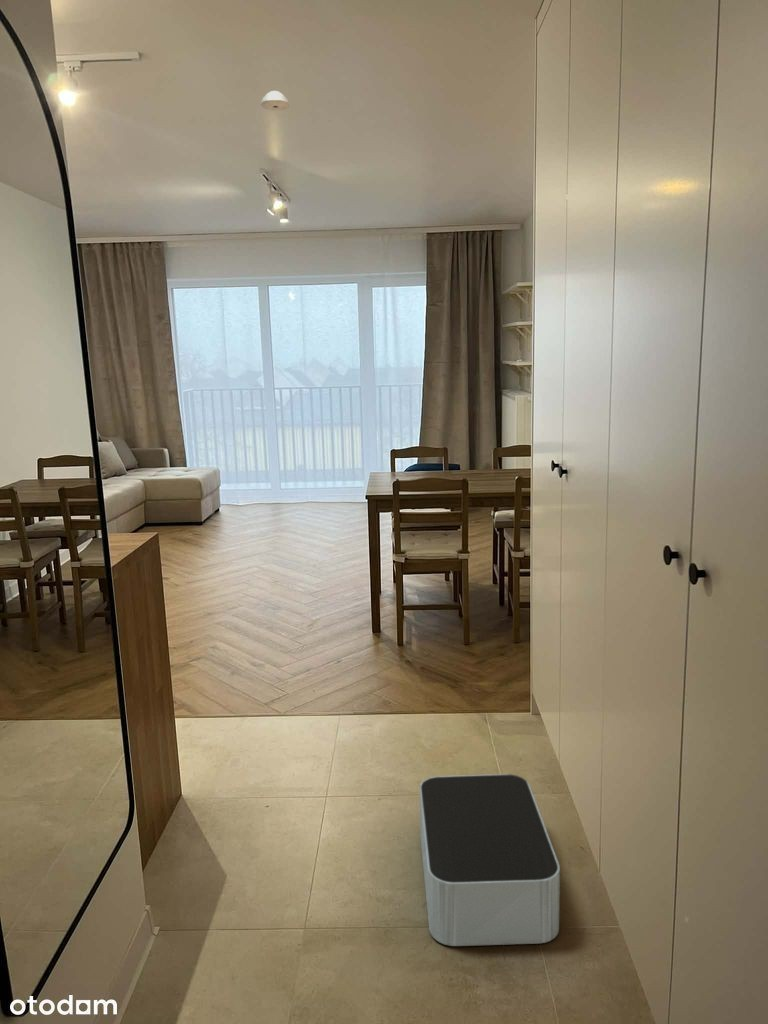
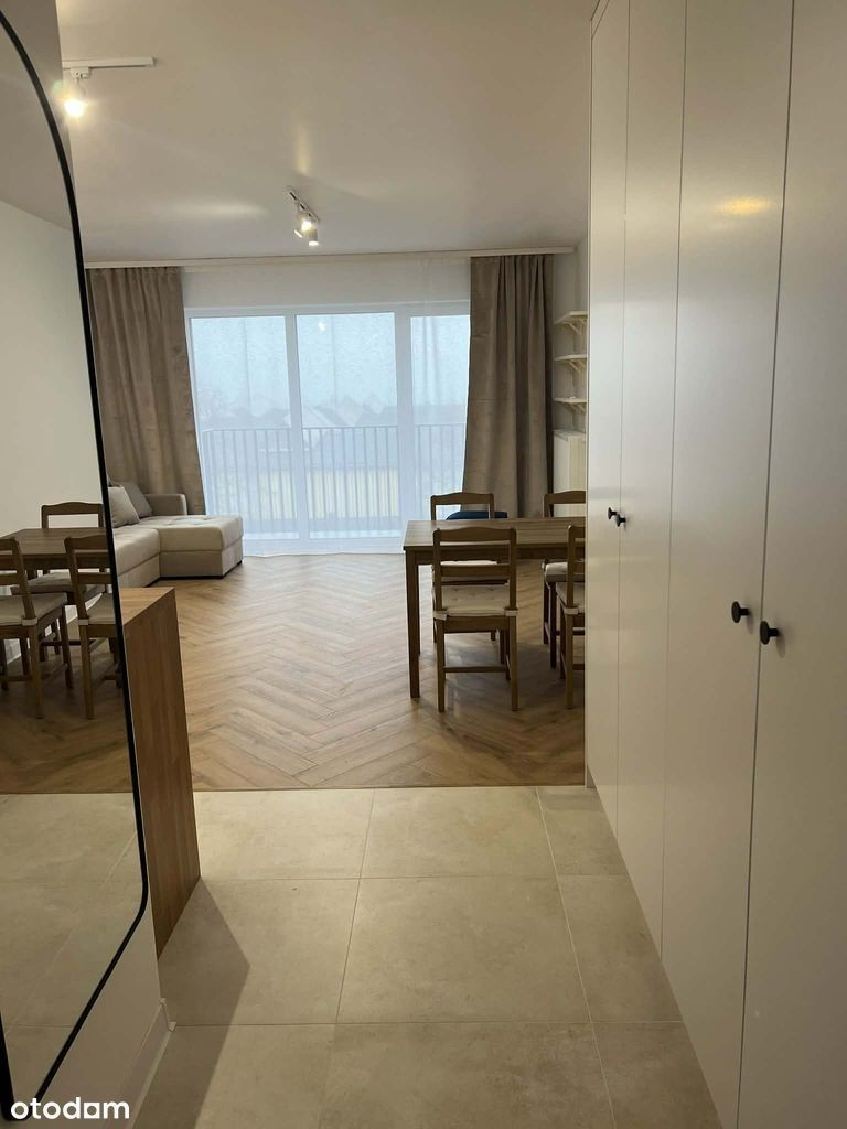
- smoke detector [260,90,290,112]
- storage bin [419,773,561,947]
